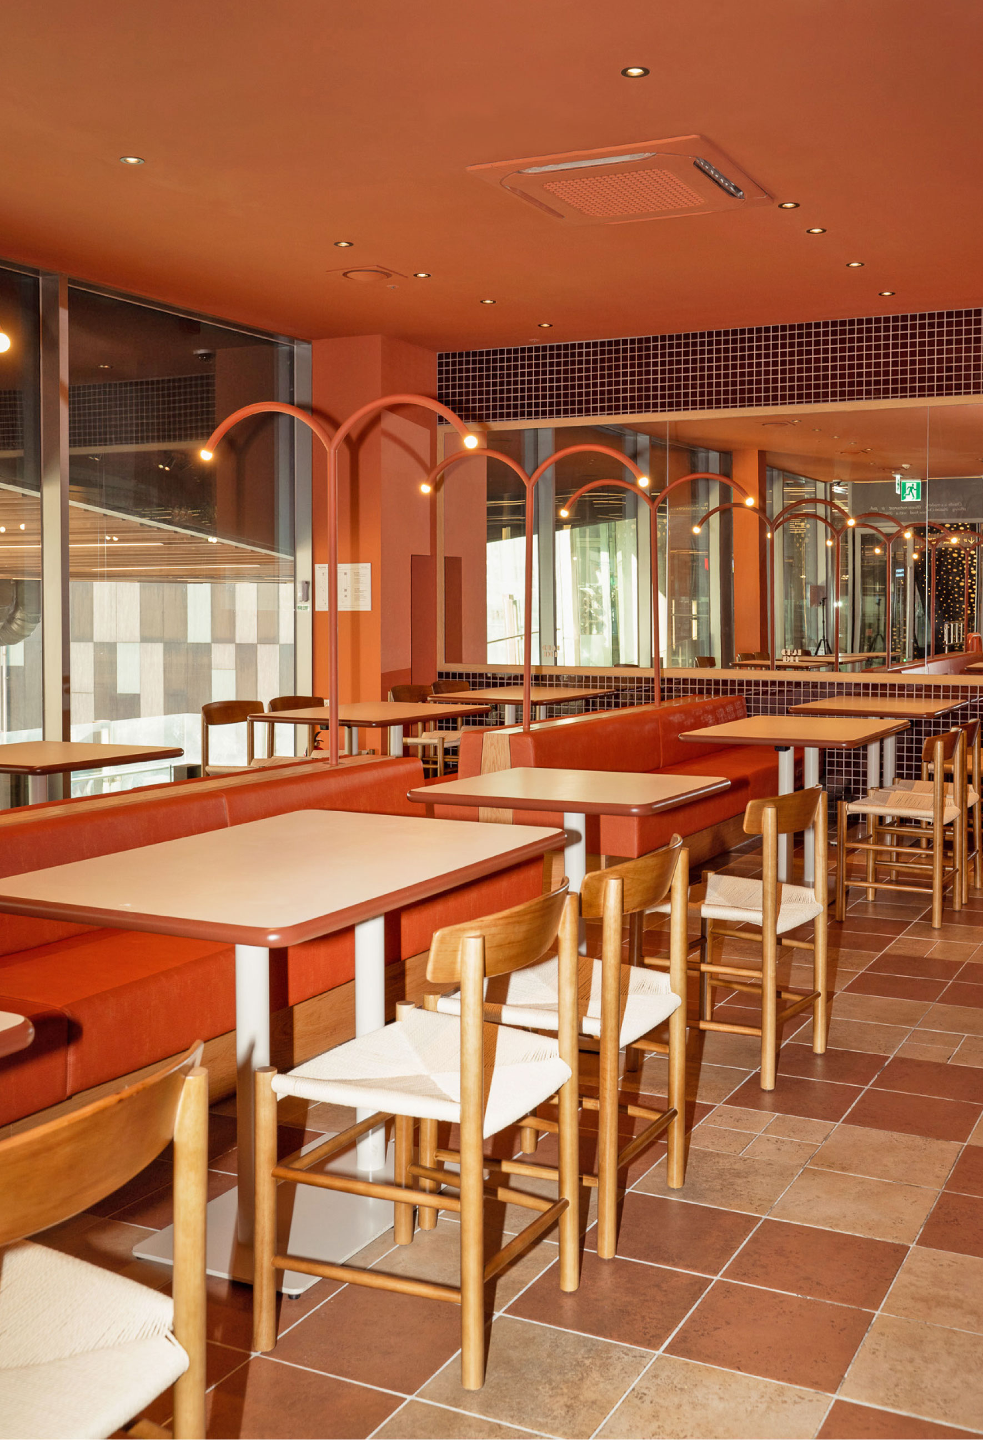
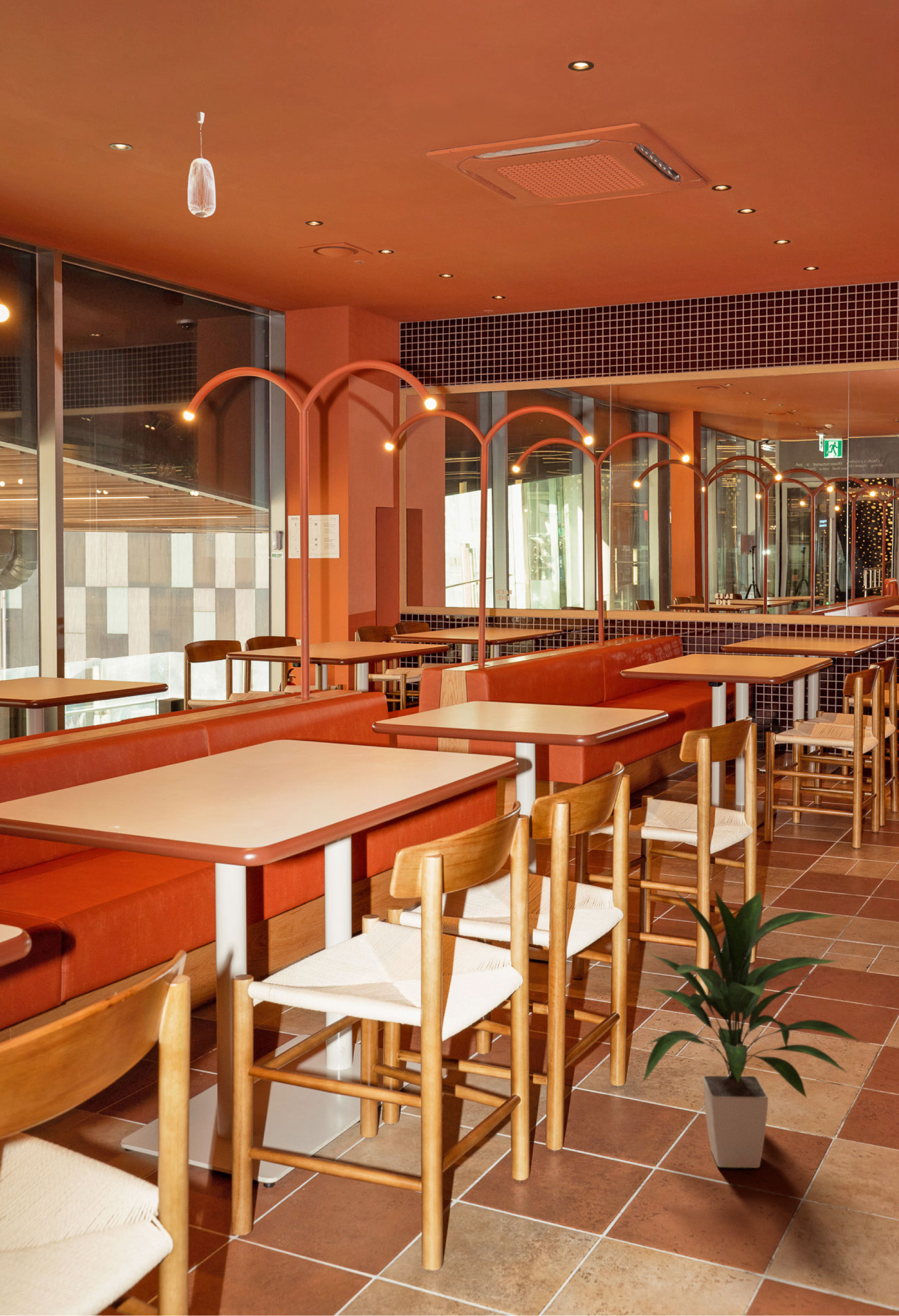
+ pendant light [187,111,216,218]
+ indoor plant [641,885,862,1168]
